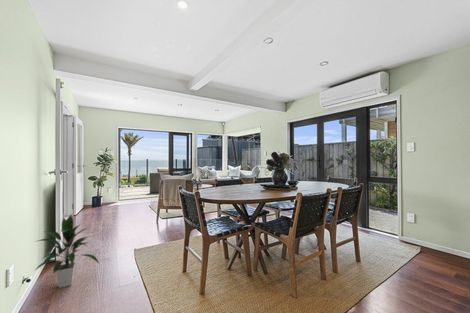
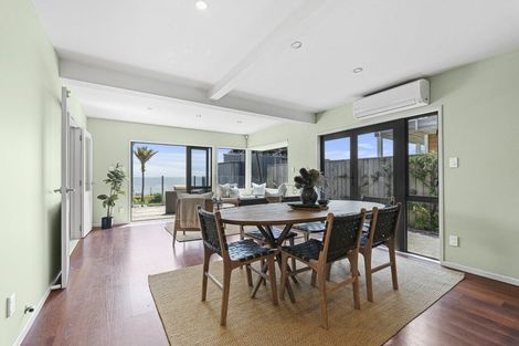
- indoor plant [33,214,101,289]
